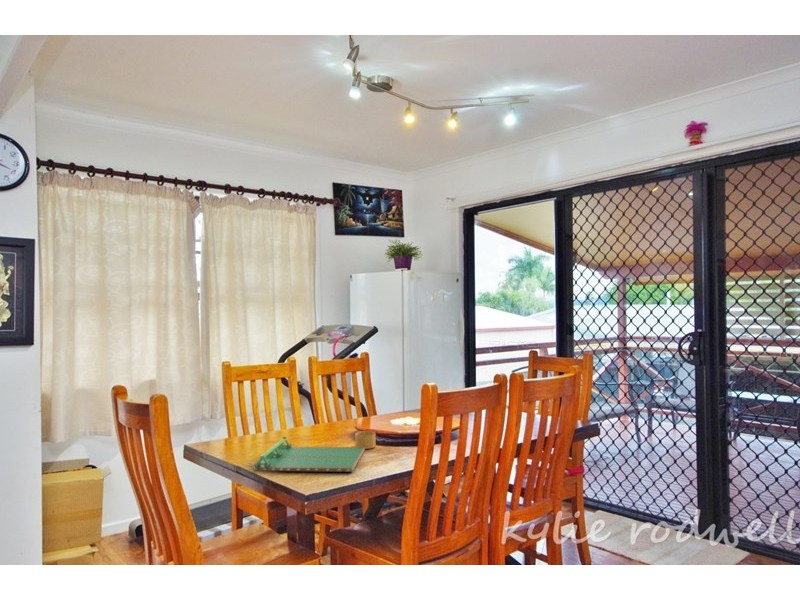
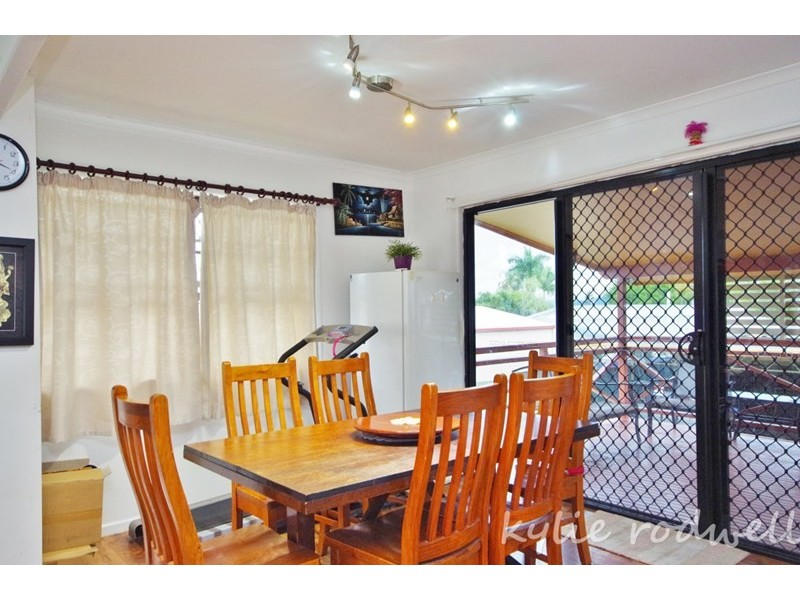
- placemat [222,430,377,473]
